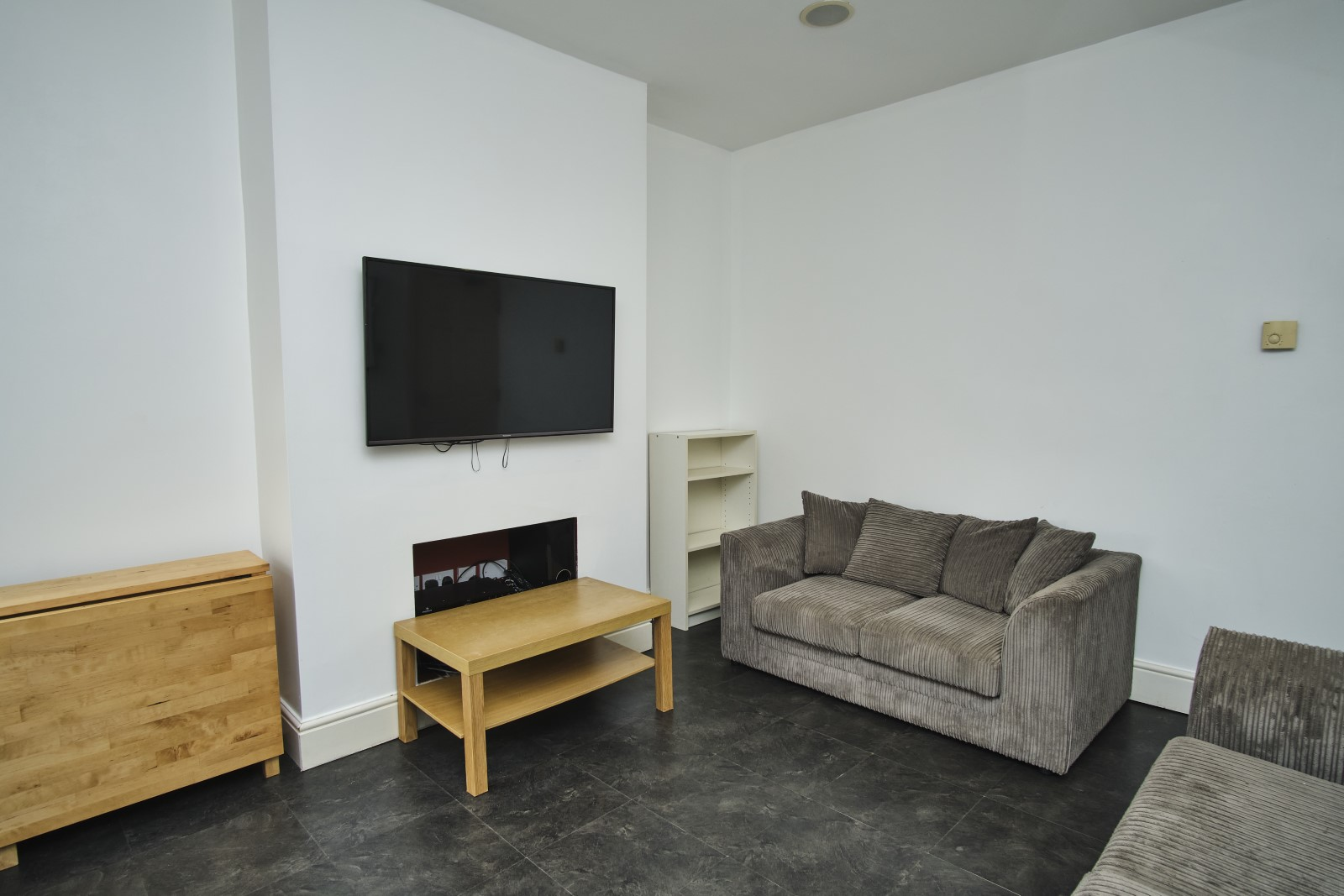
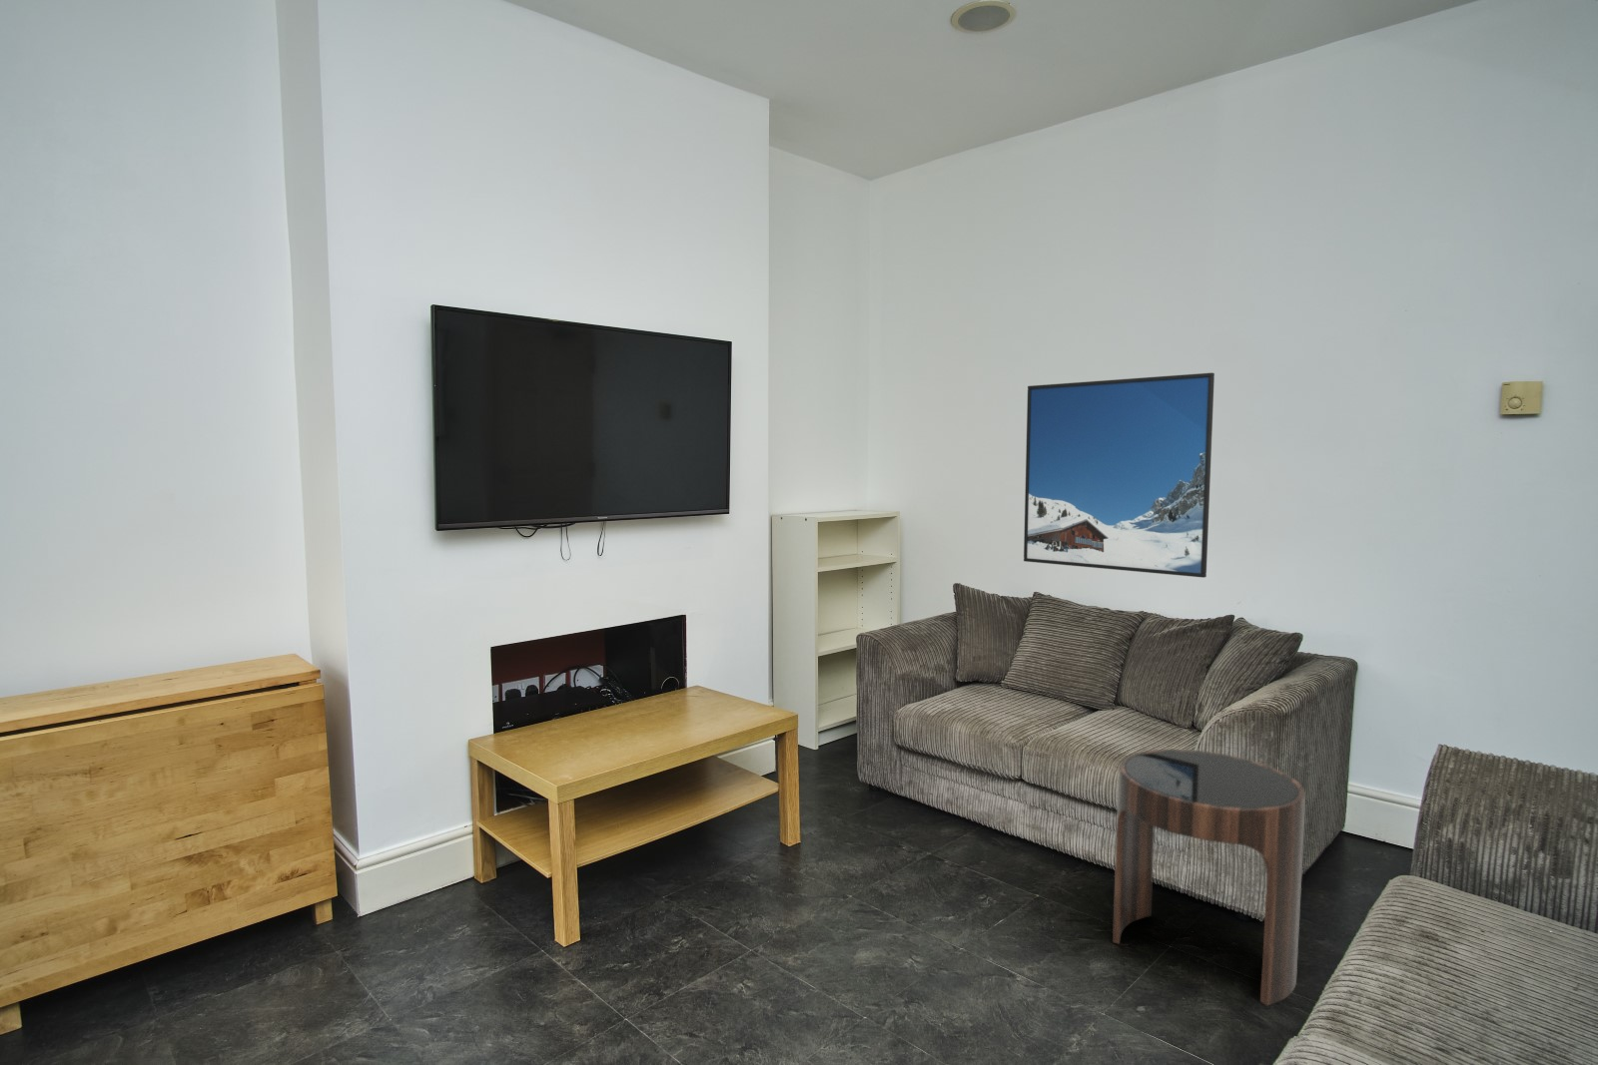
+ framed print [1023,372,1215,579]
+ side table [1112,749,1307,1007]
